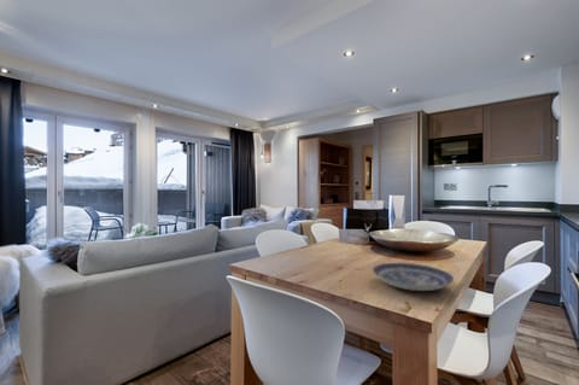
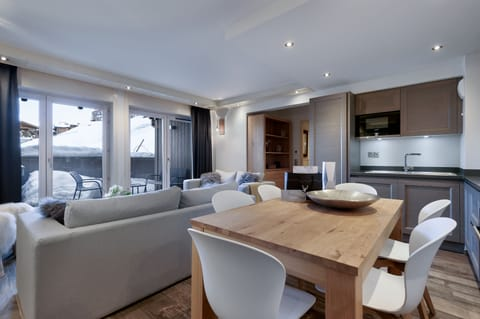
- plate [372,262,455,292]
